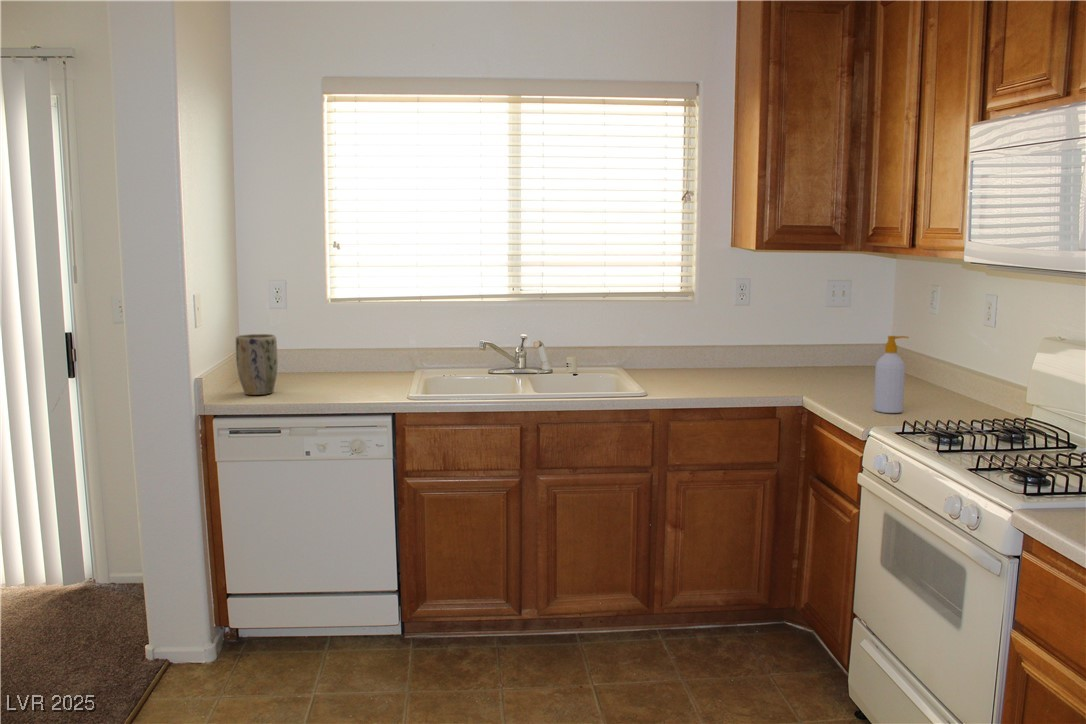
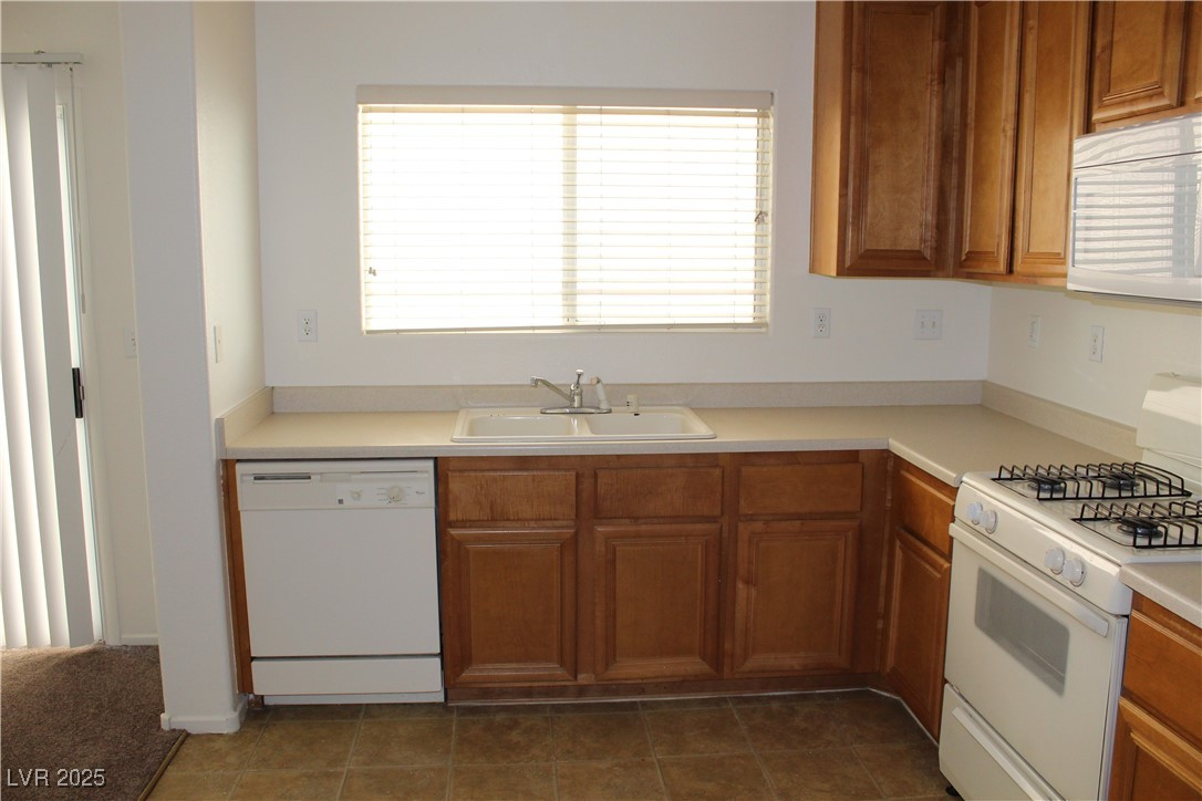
- plant pot [235,333,278,396]
- soap bottle [873,335,910,414]
